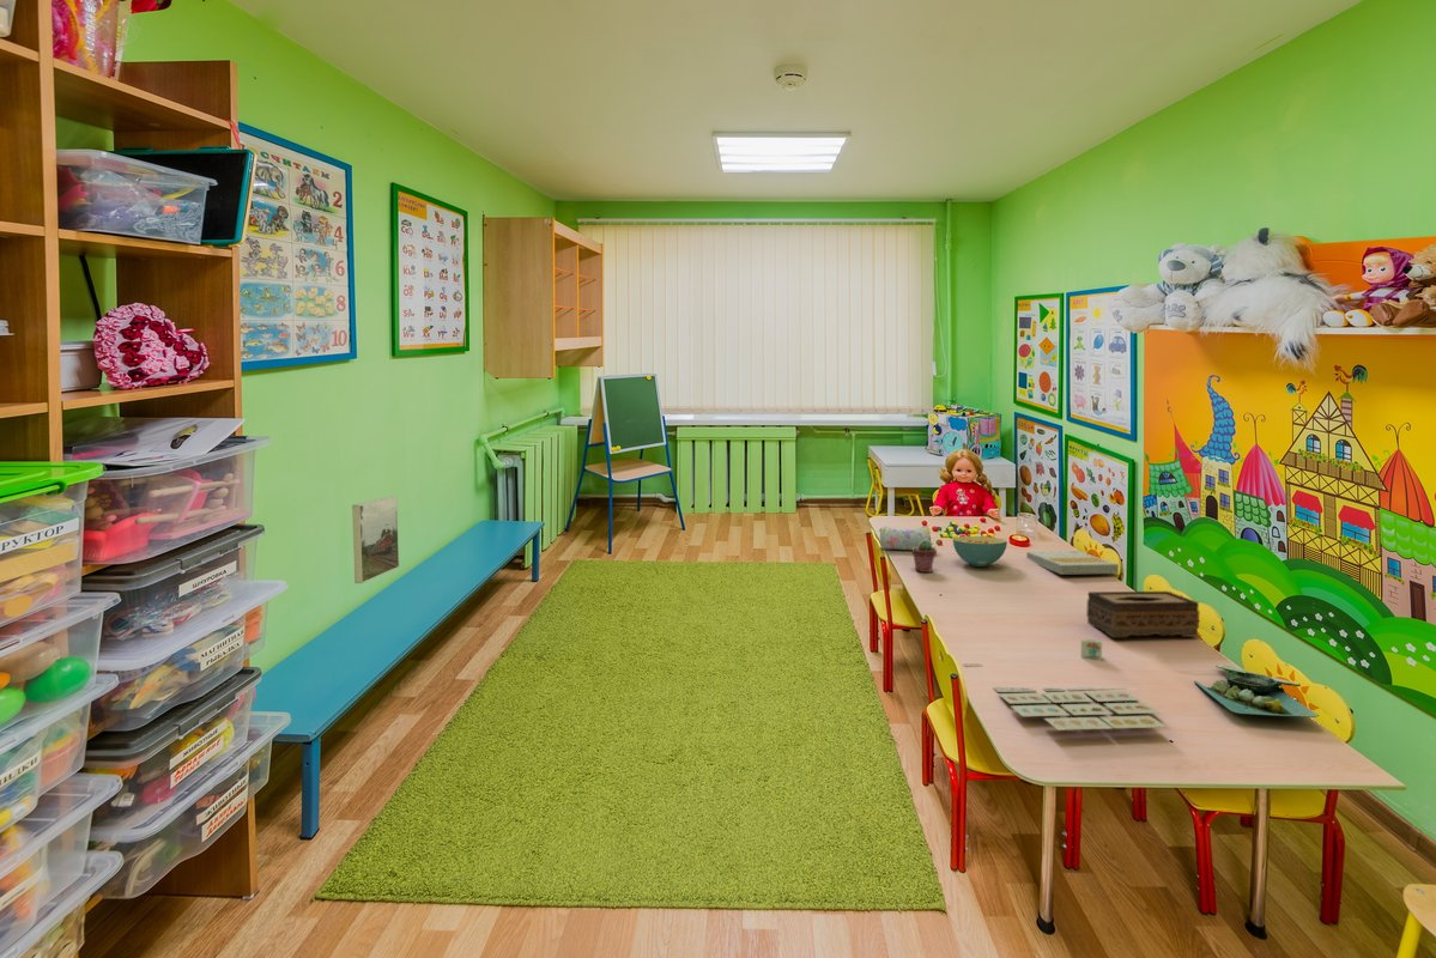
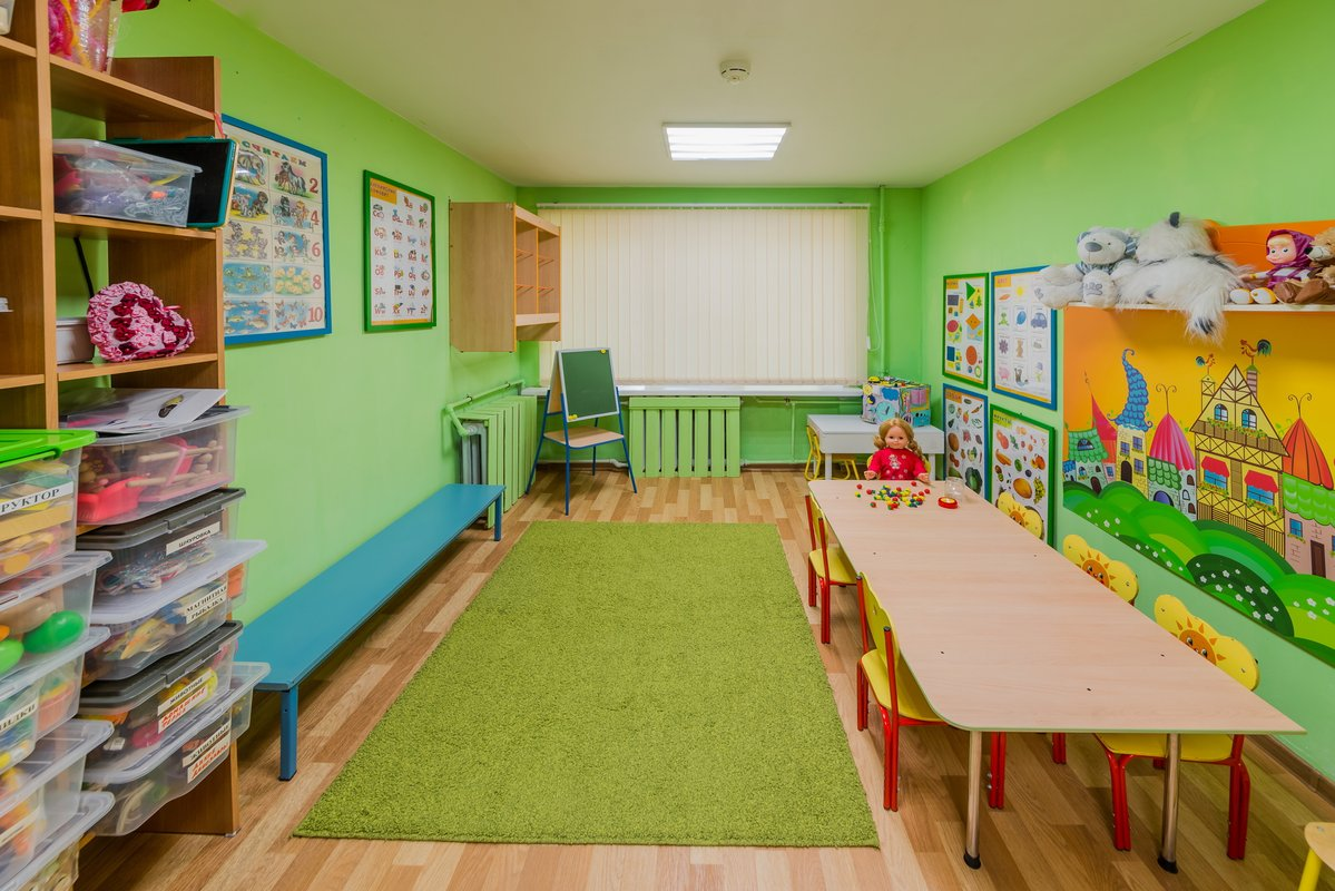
- platter [1193,663,1320,718]
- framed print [351,496,400,584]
- tissue box [1085,590,1200,638]
- pencil case [878,526,932,551]
- potted succulent [910,539,938,574]
- book [1025,550,1120,575]
- cereal bowl [952,535,1008,568]
- board game [962,638,1168,732]
